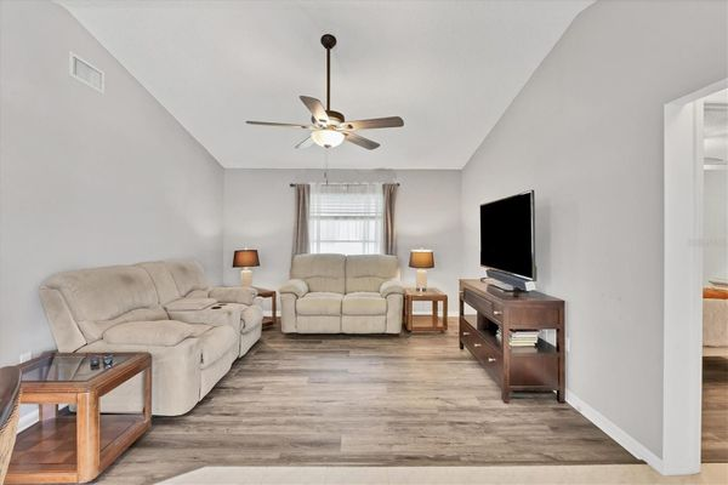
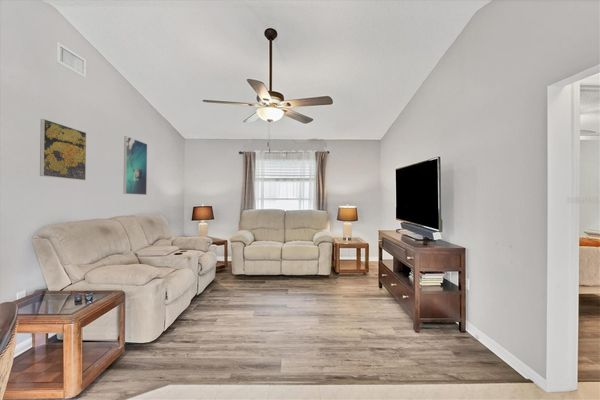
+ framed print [123,135,148,196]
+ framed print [39,118,87,181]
